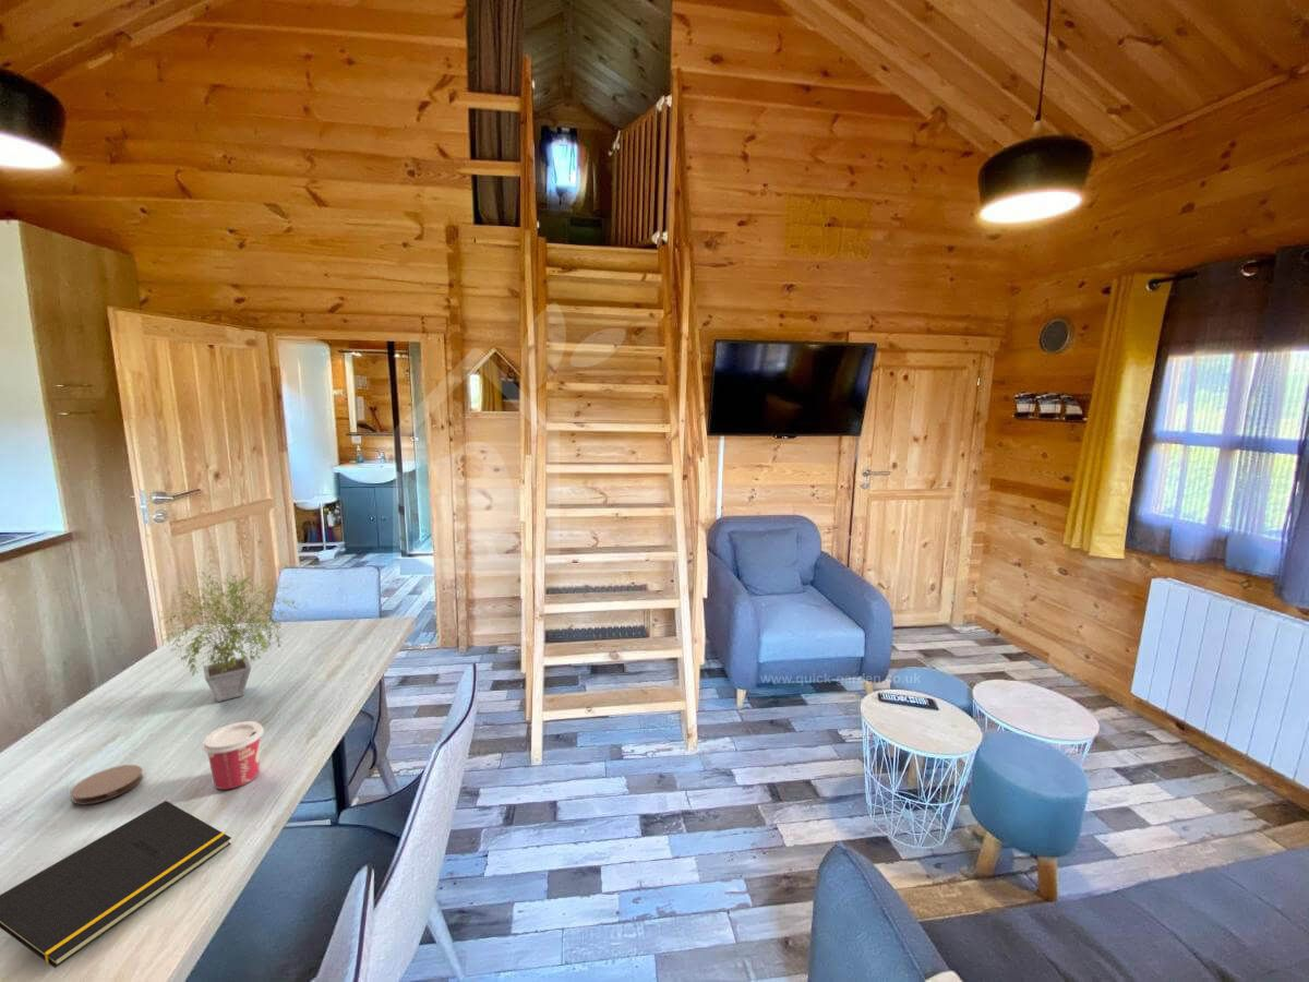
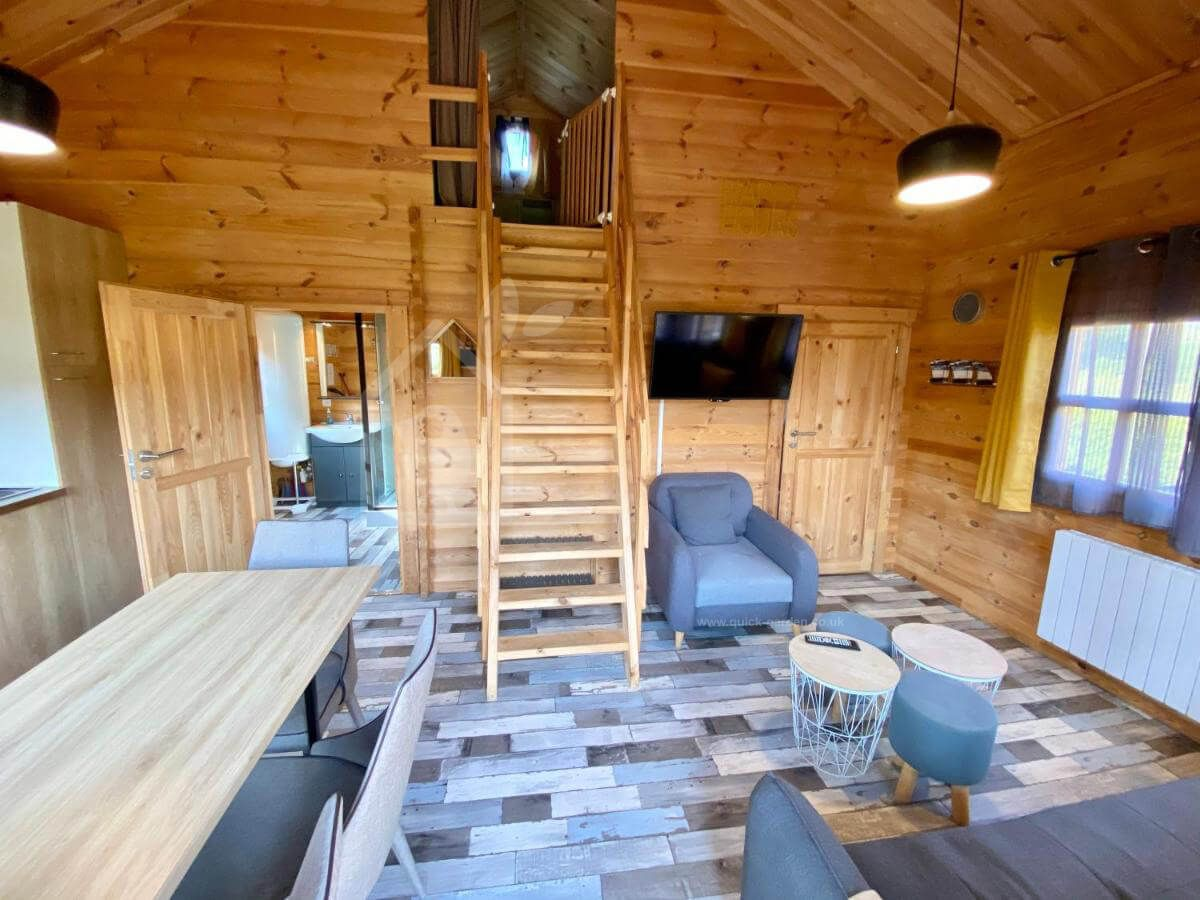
- cup [201,720,265,790]
- potted plant [158,571,301,703]
- coaster [70,764,144,805]
- notepad [0,800,232,969]
